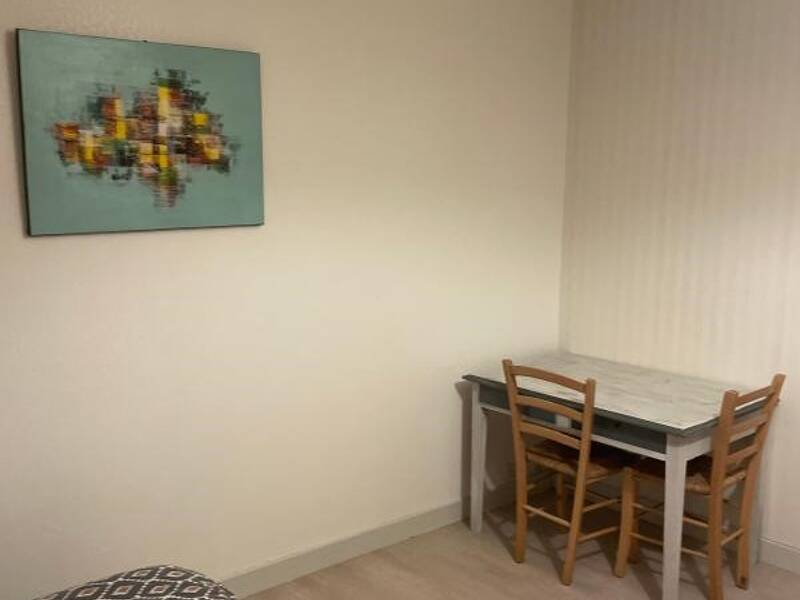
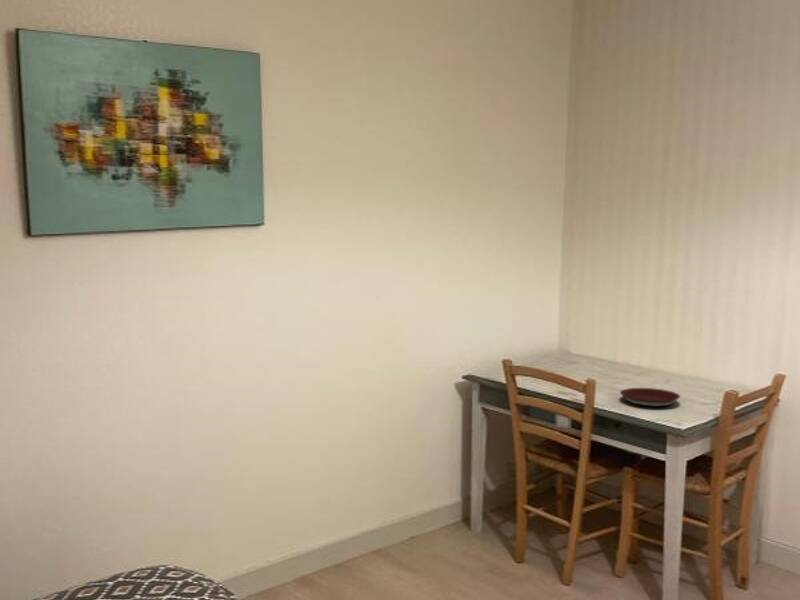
+ plate [619,387,681,408]
